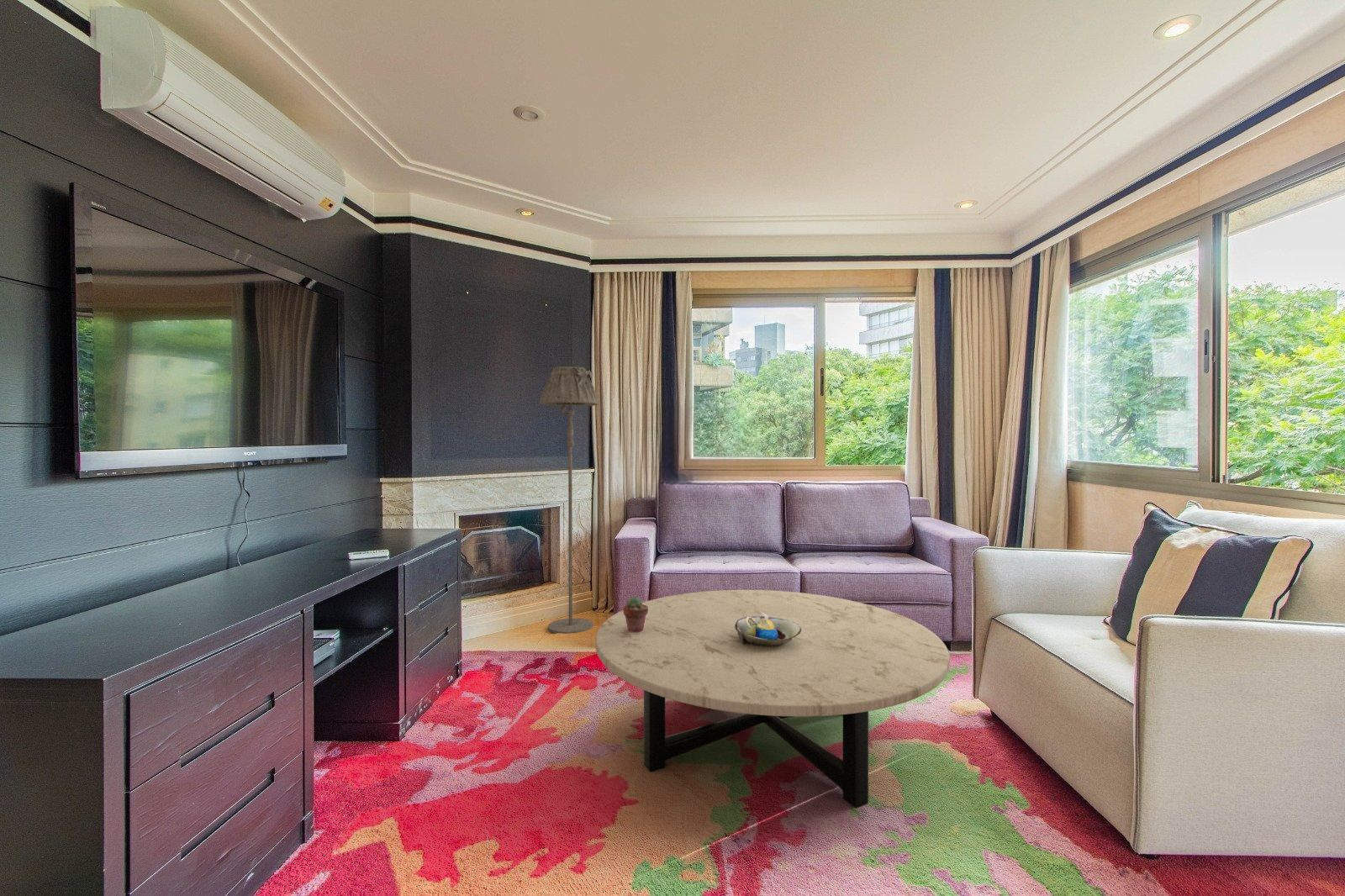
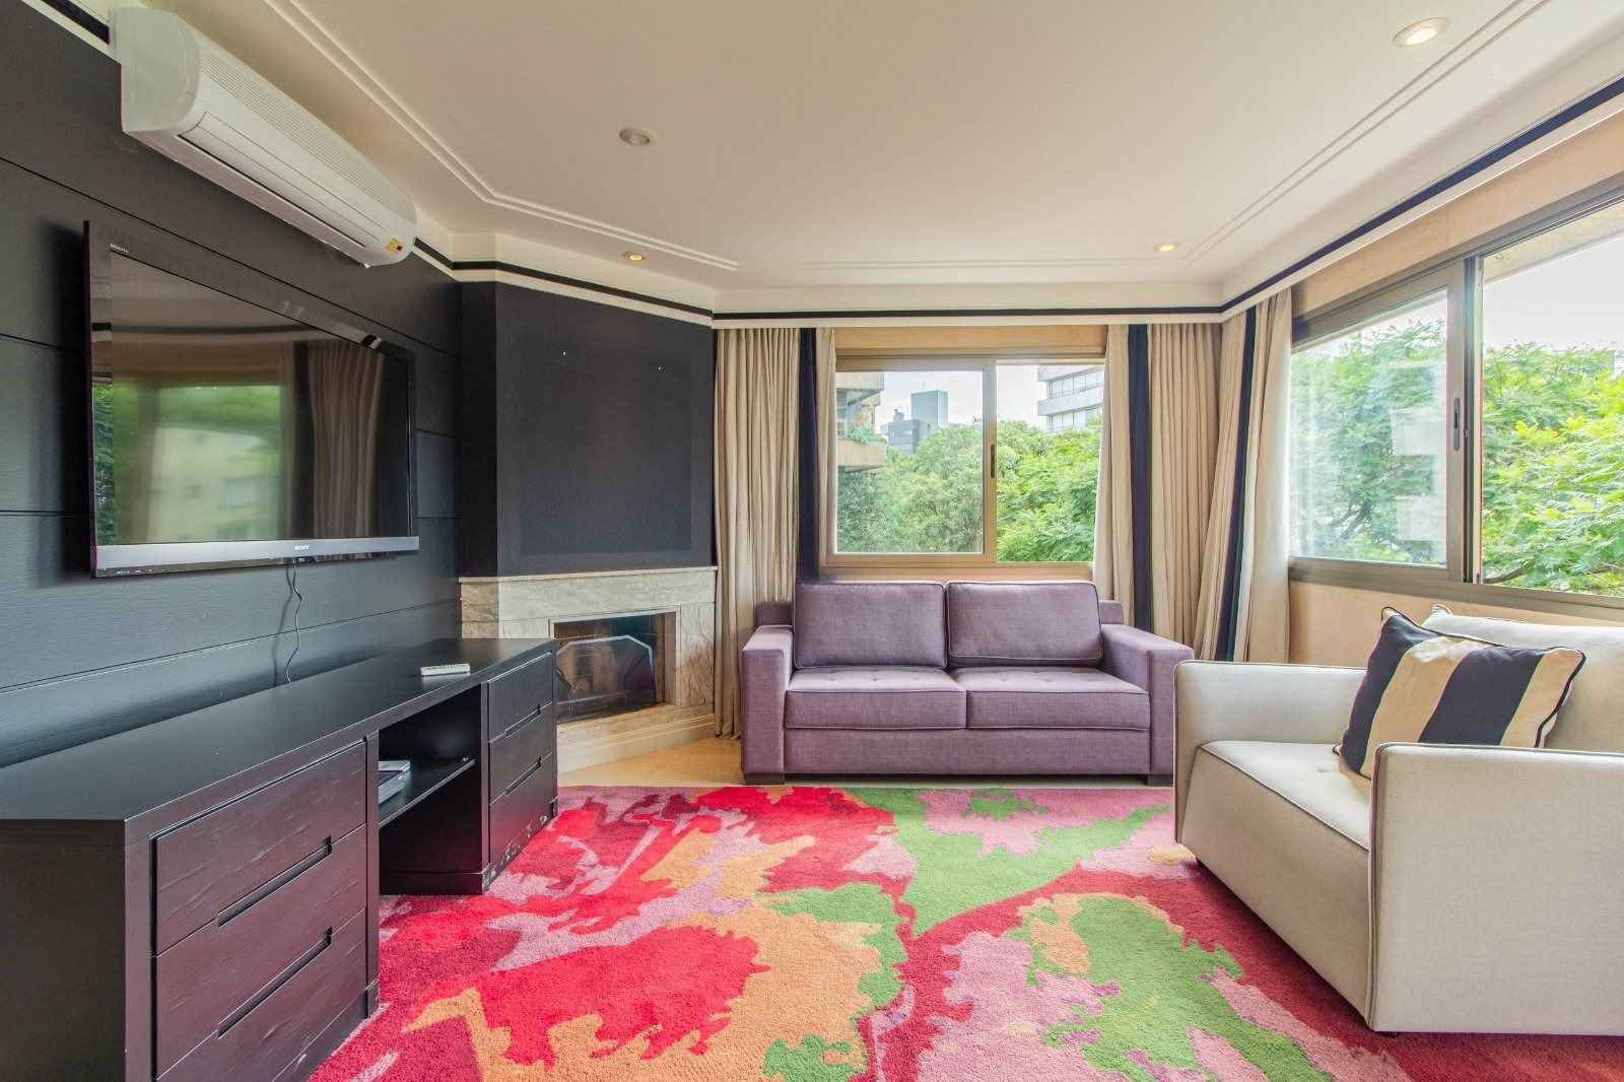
- potted succulent [622,595,648,633]
- floor lamp [539,366,600,635]
- decorative bowl [734,613,801,646]
- coffee table [594,589,951,809]
